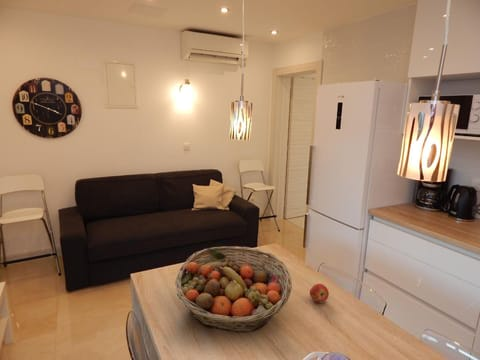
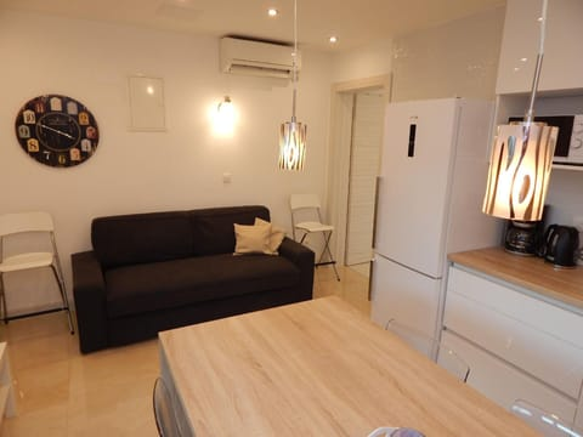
- fruit basket [174,245,293,333]
- apple [309,283,330,304]
